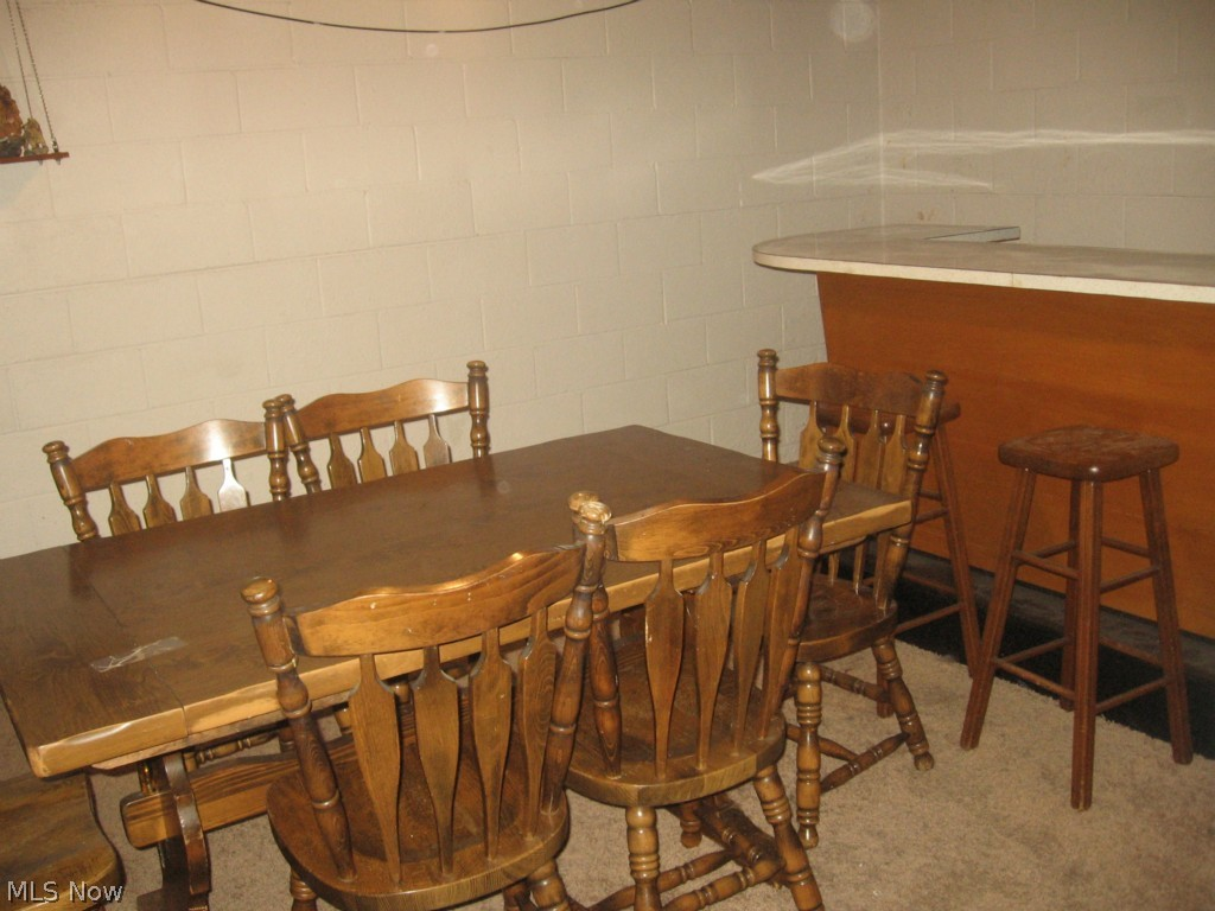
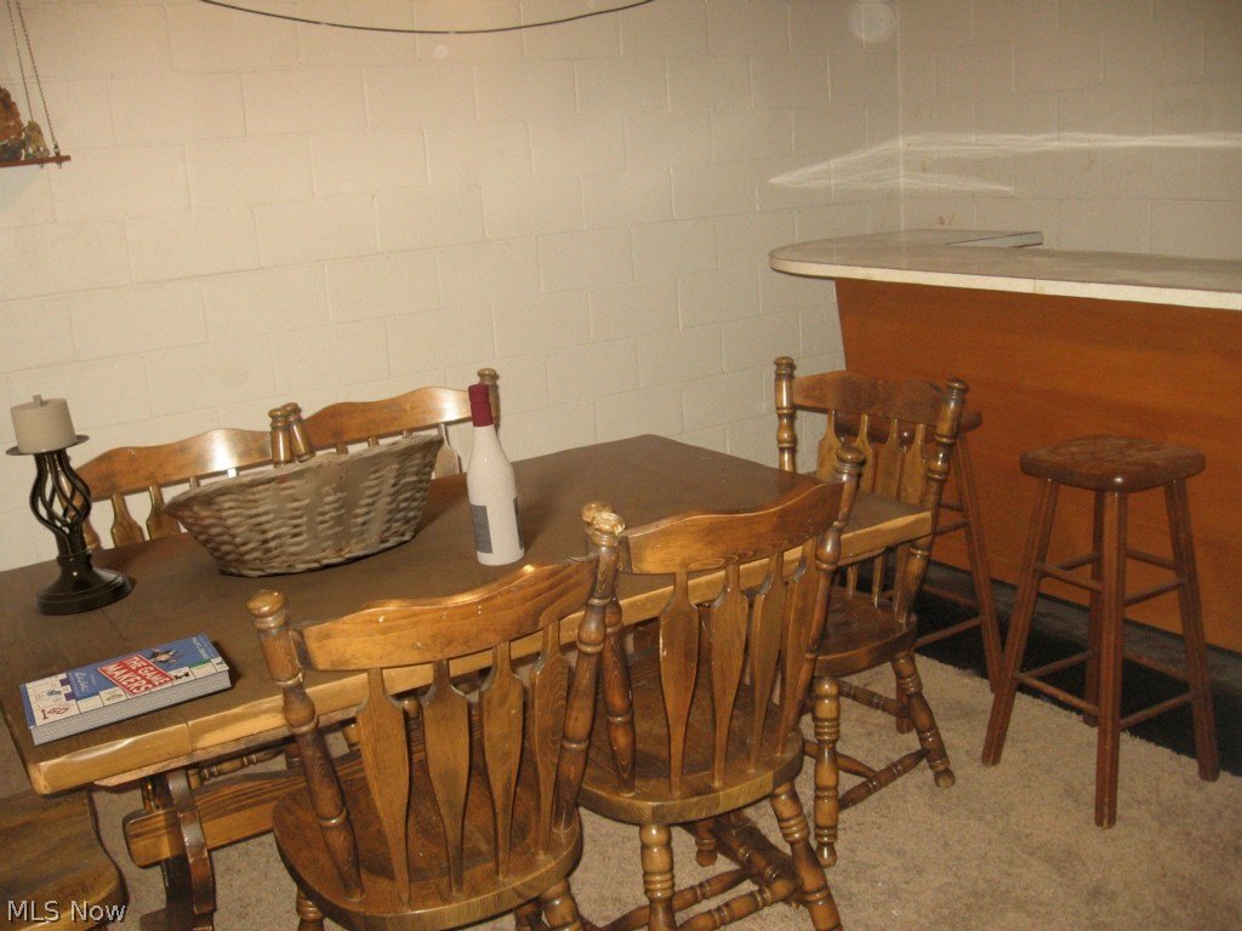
+ candle holder [4,394,132,616]
+ book [18,633,234,749]
+ alcohol [466,382,525,567]
+ fruit basket [159,433,445,578]
